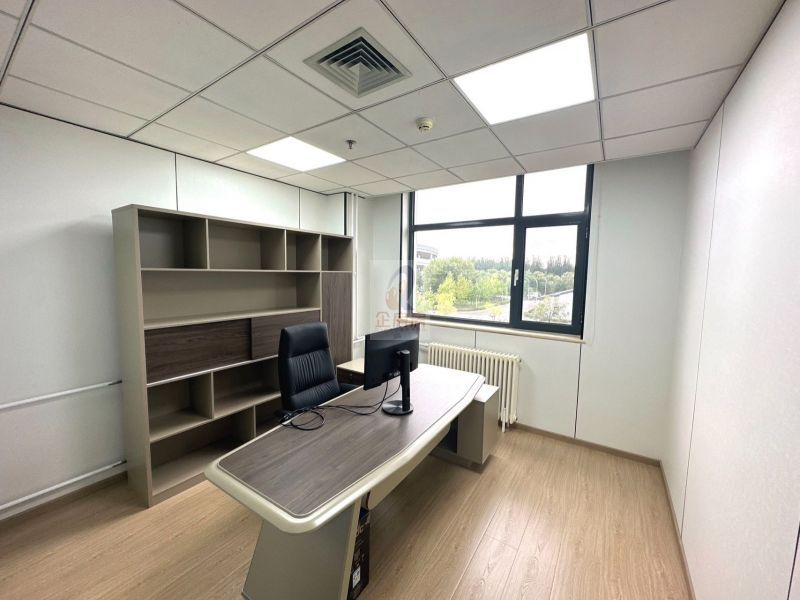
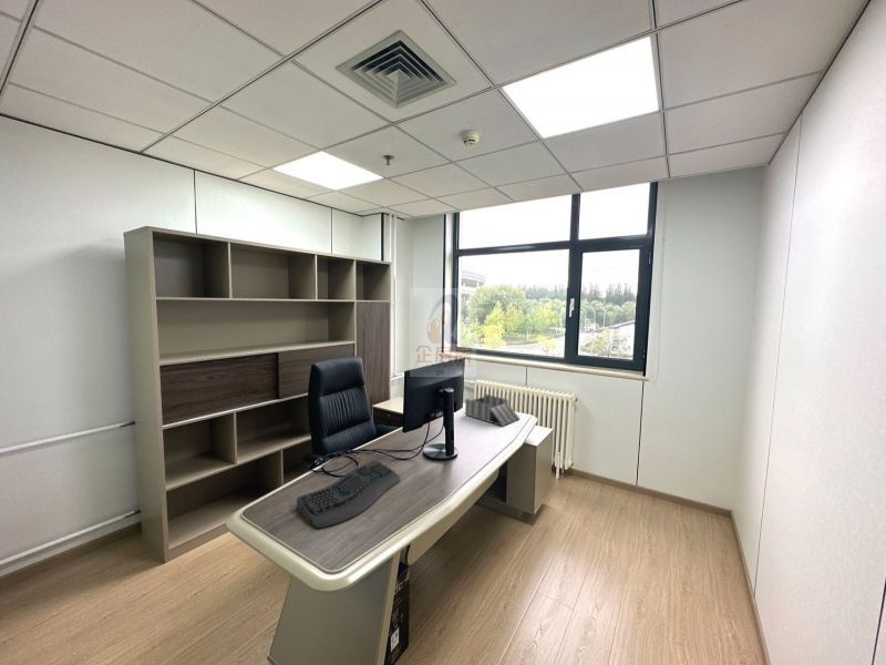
+ keyboard [296,459,401,530]
+ desk organizer [464,393,521,427]
